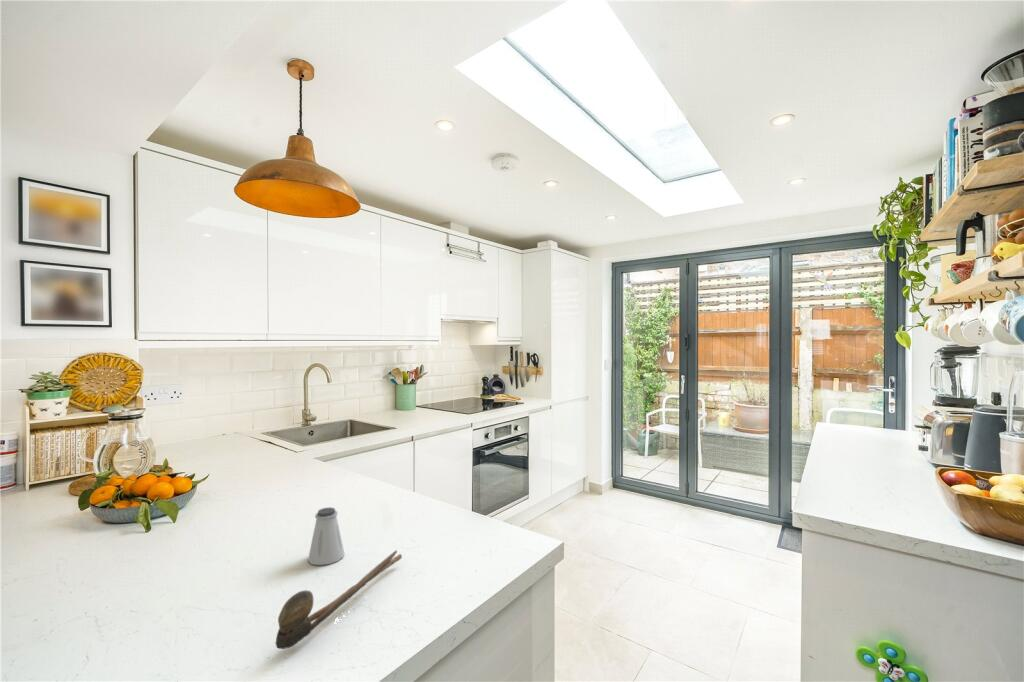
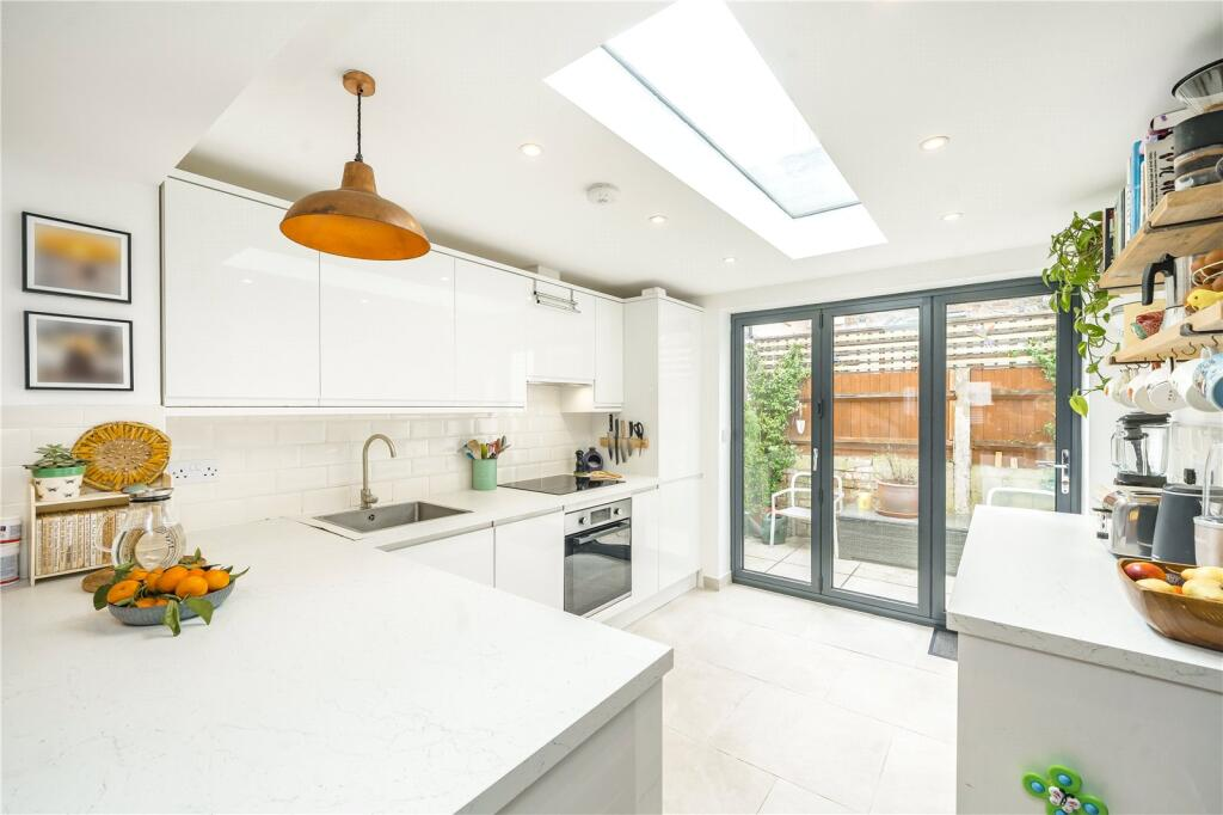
- spoon [274,549,403,650]
- saltshaker [307,506,345,566]
